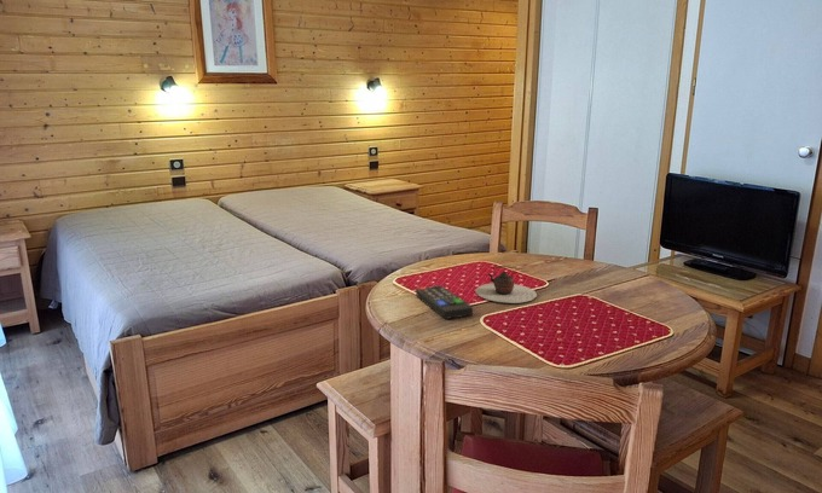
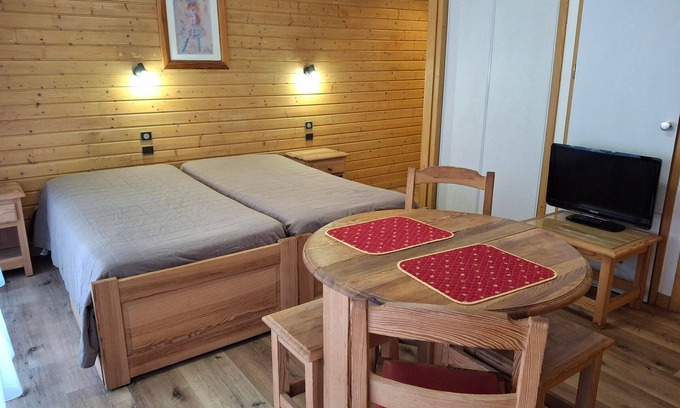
- teapot [474,265,538,304]
- remote control [415,284,474,320]
